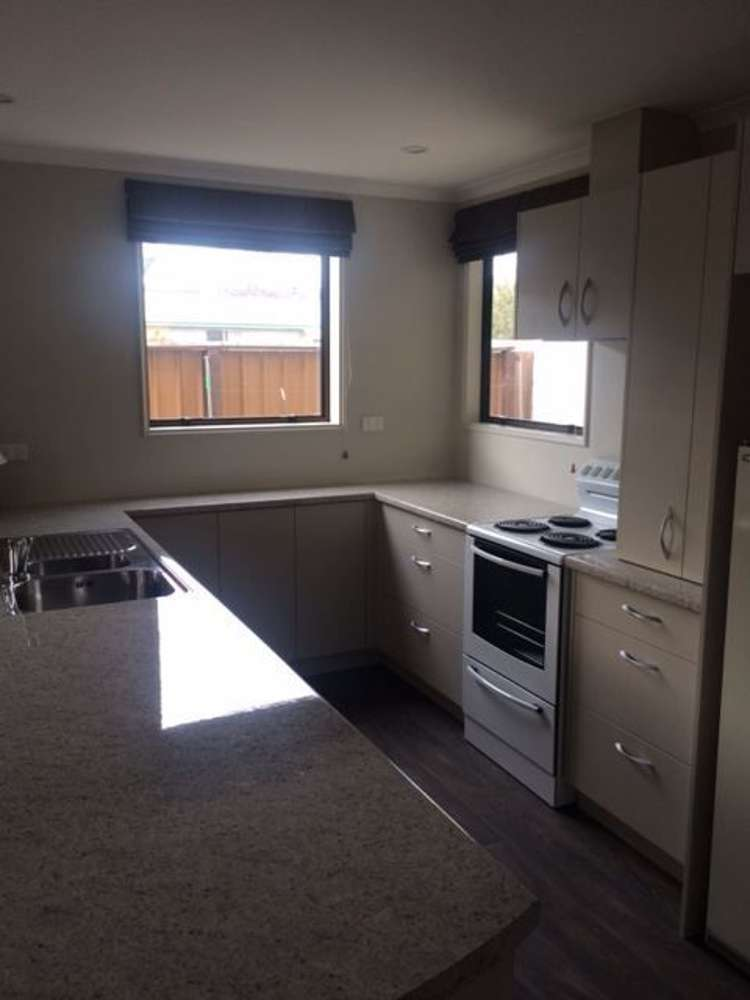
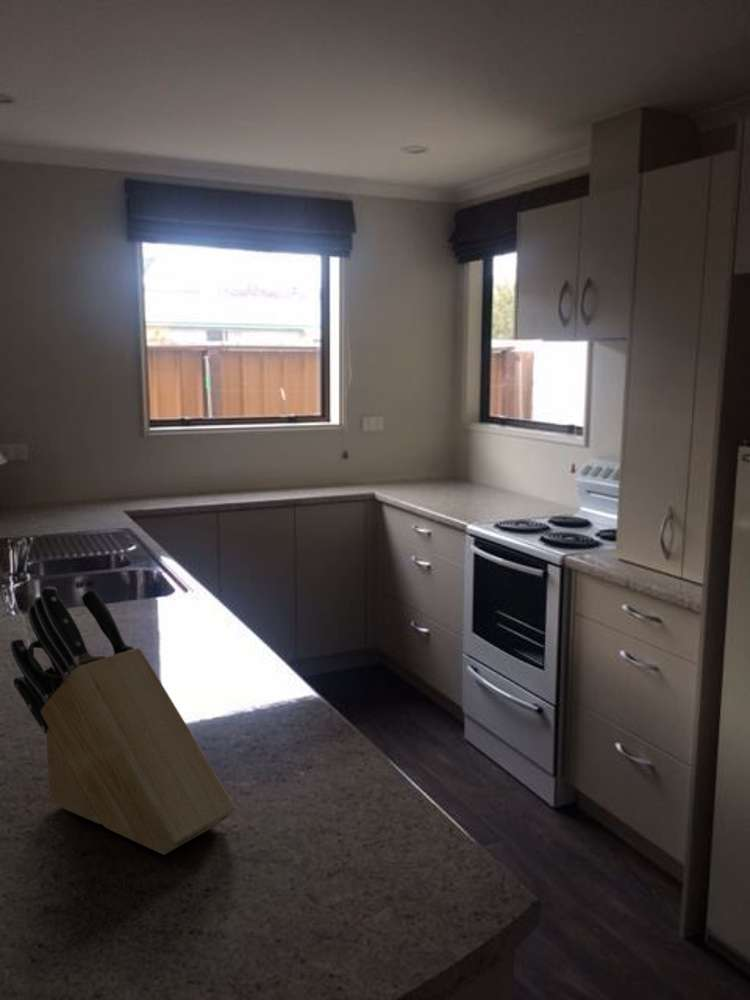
+ knife block [10,585,237,856]
